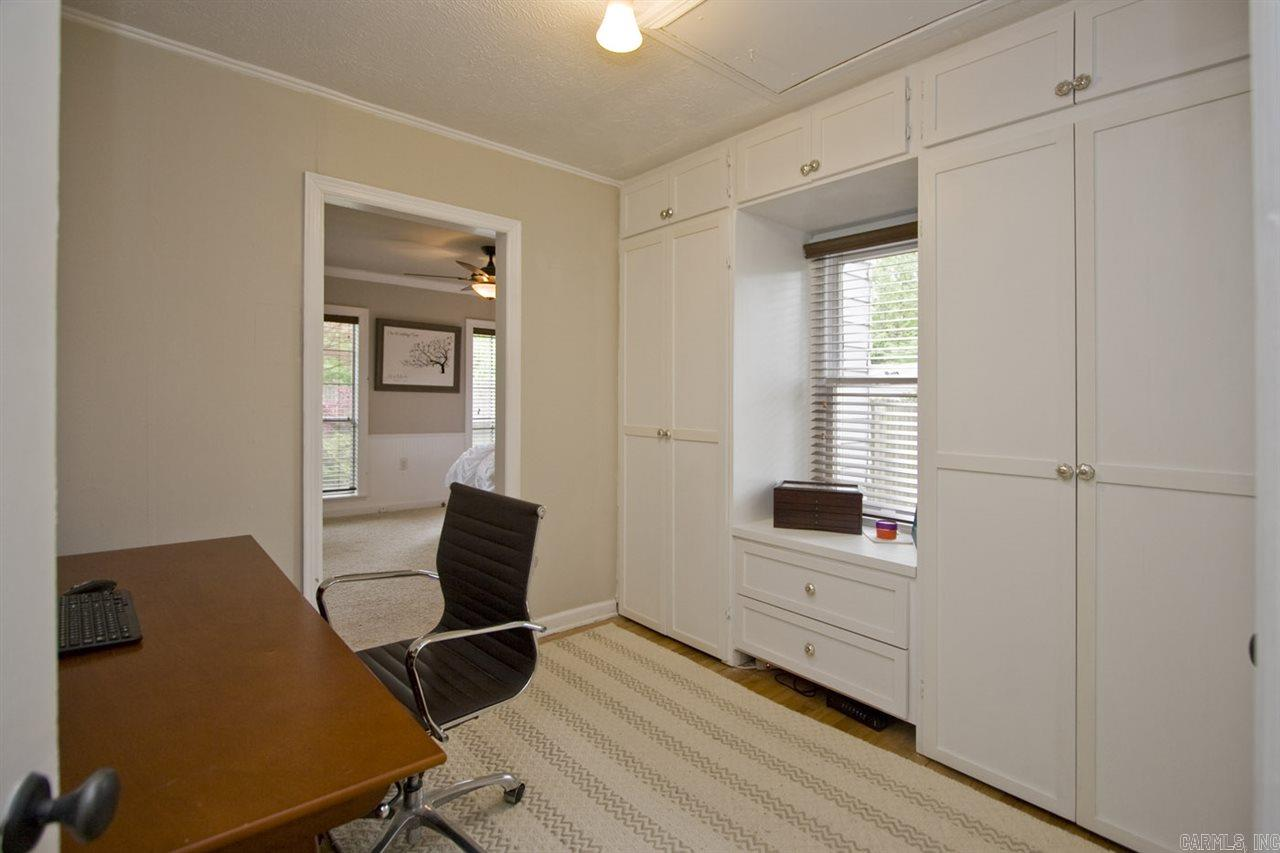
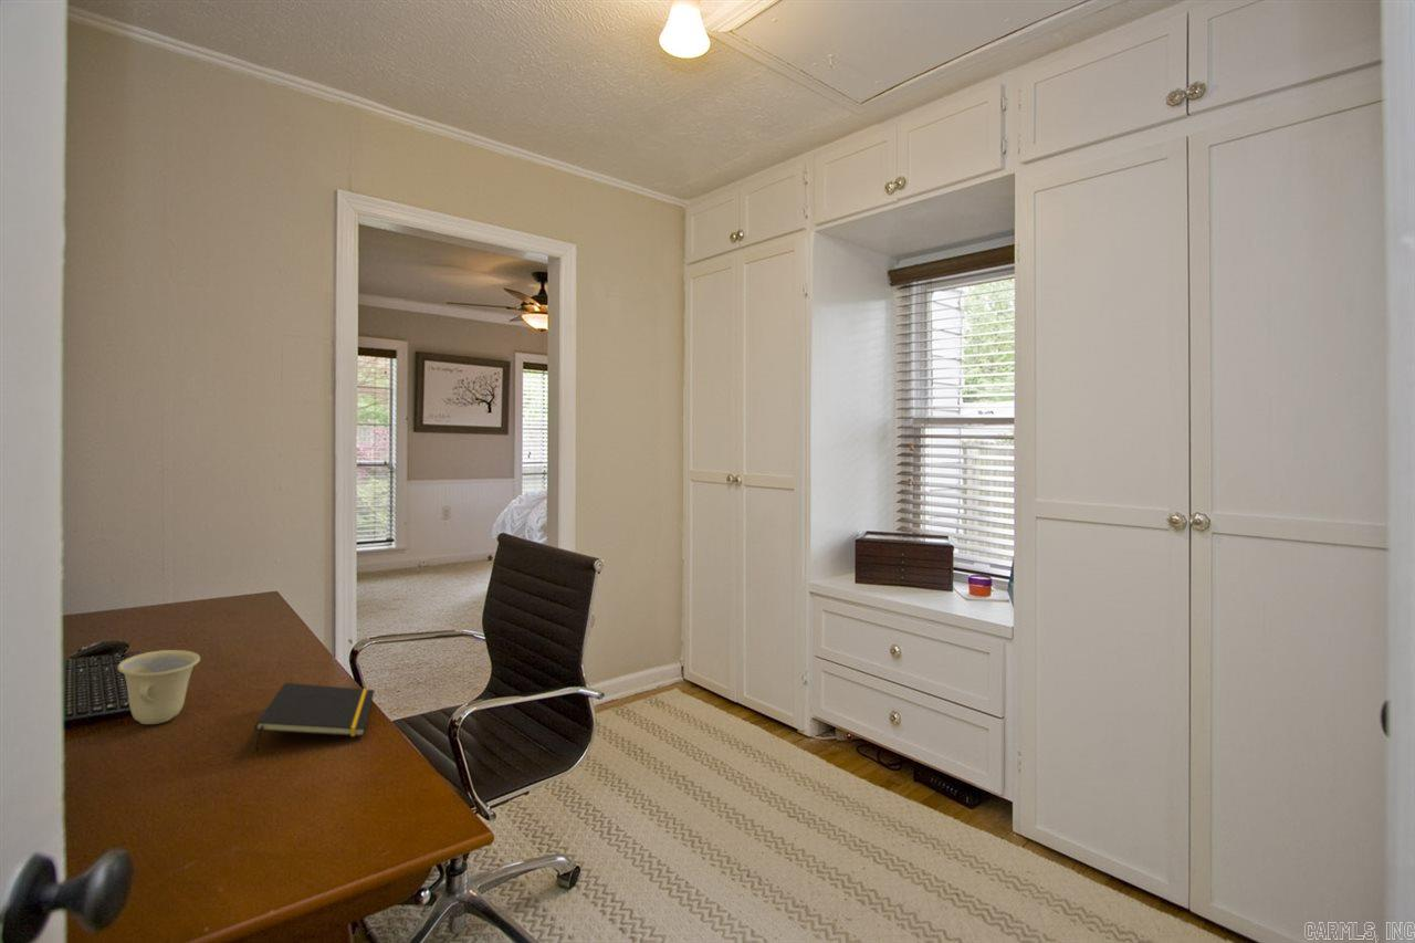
+ notepad [253,682,376,752]
+ cup [116,649,201,725]
